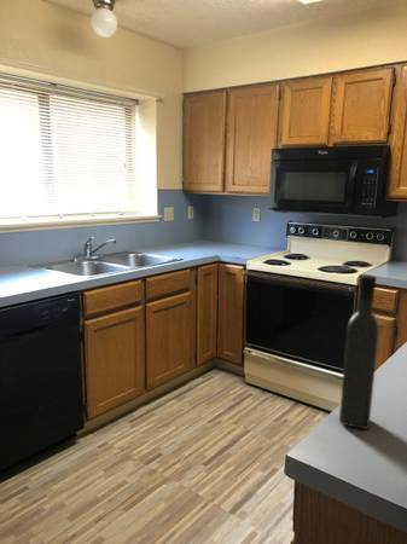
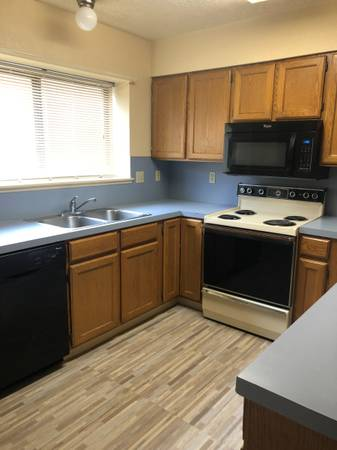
- wine bottle [338,273,380,430]
